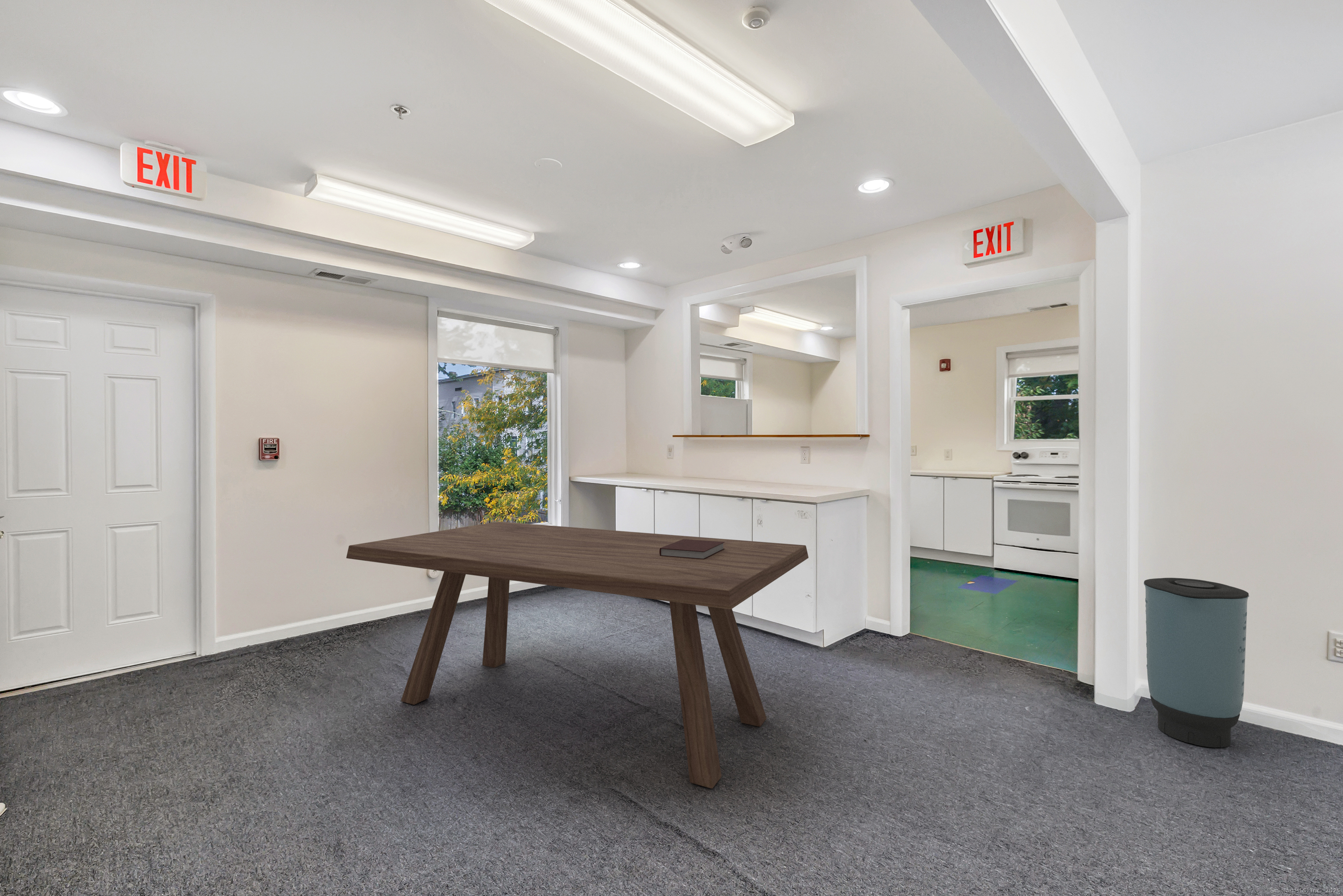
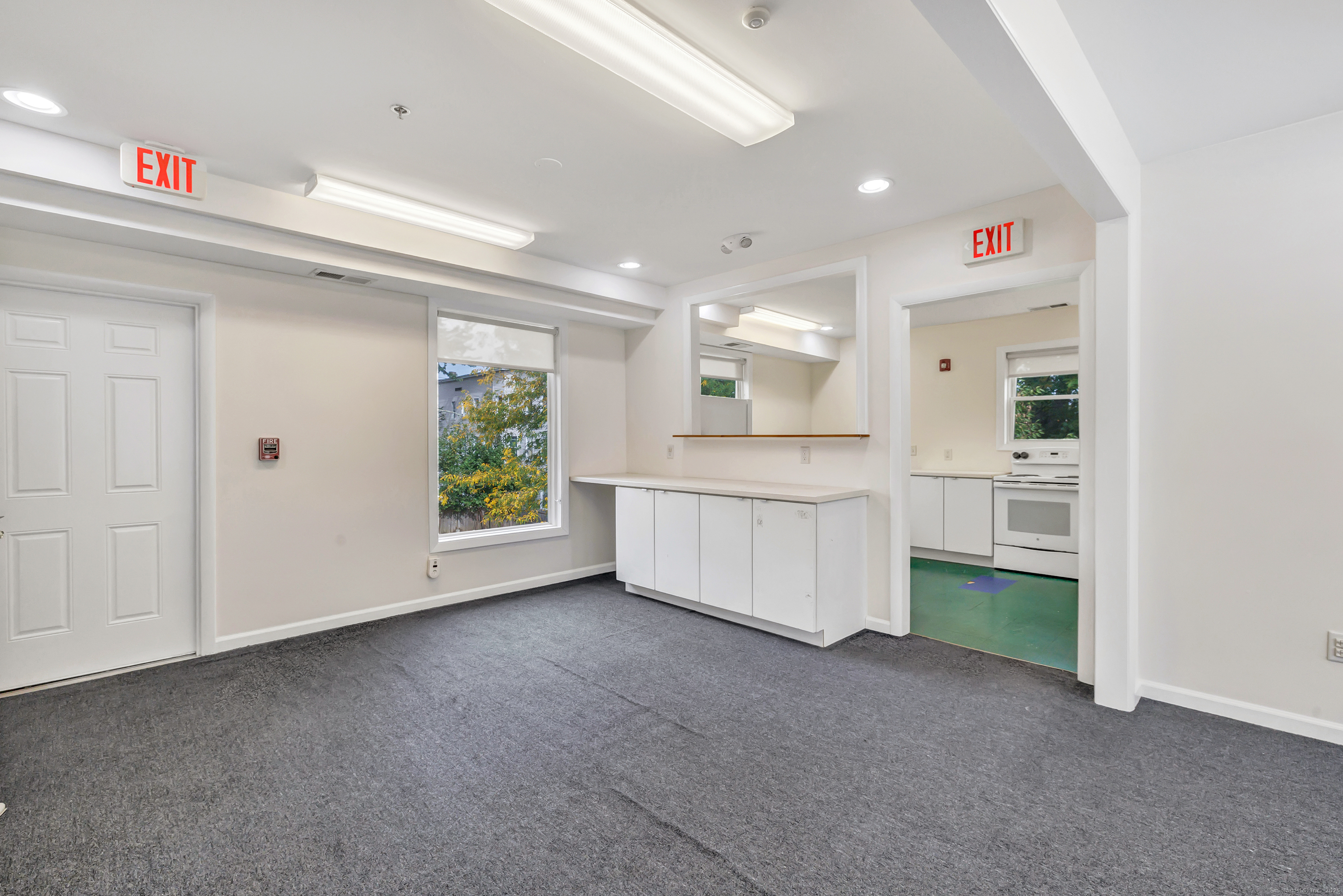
- trash can [1143,577,1250,748]
- dining table [346,521,809,789]
- notebook [659,539,724,559]
